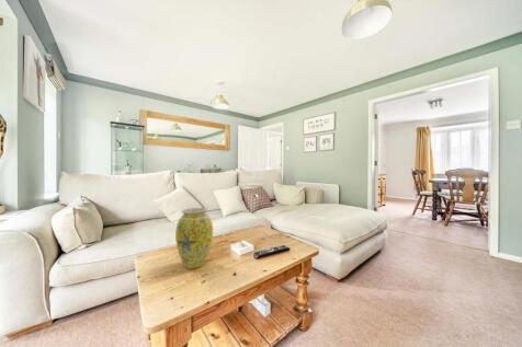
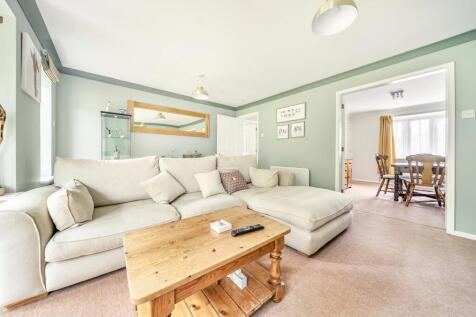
- vase [174,207,214,269]
